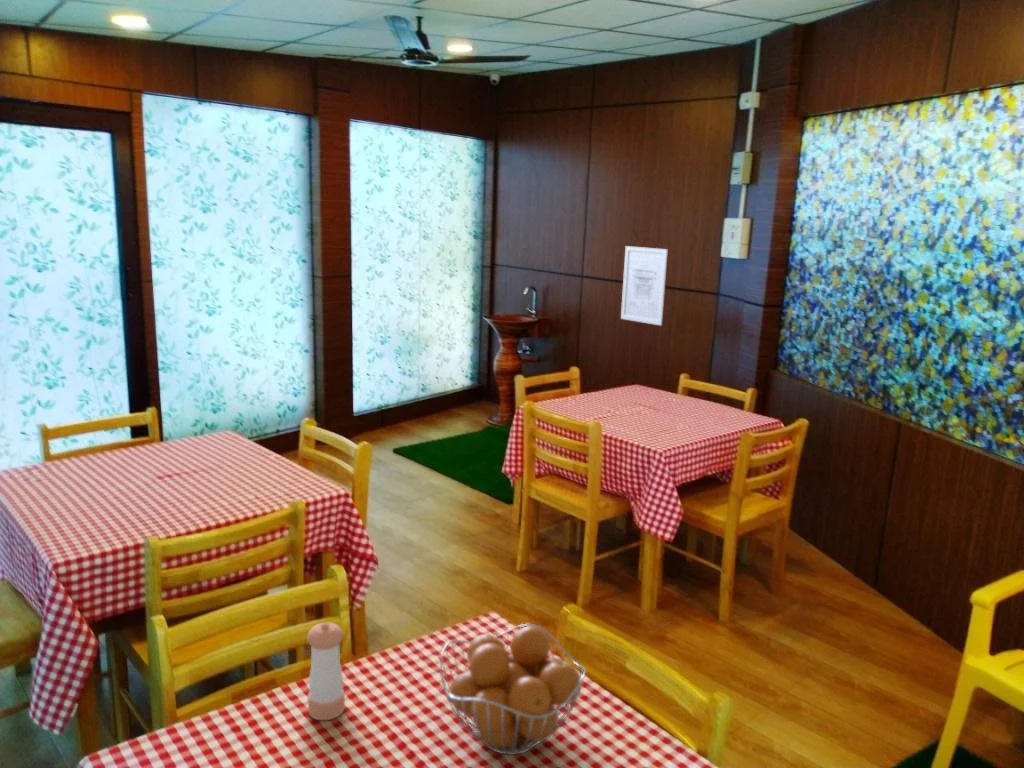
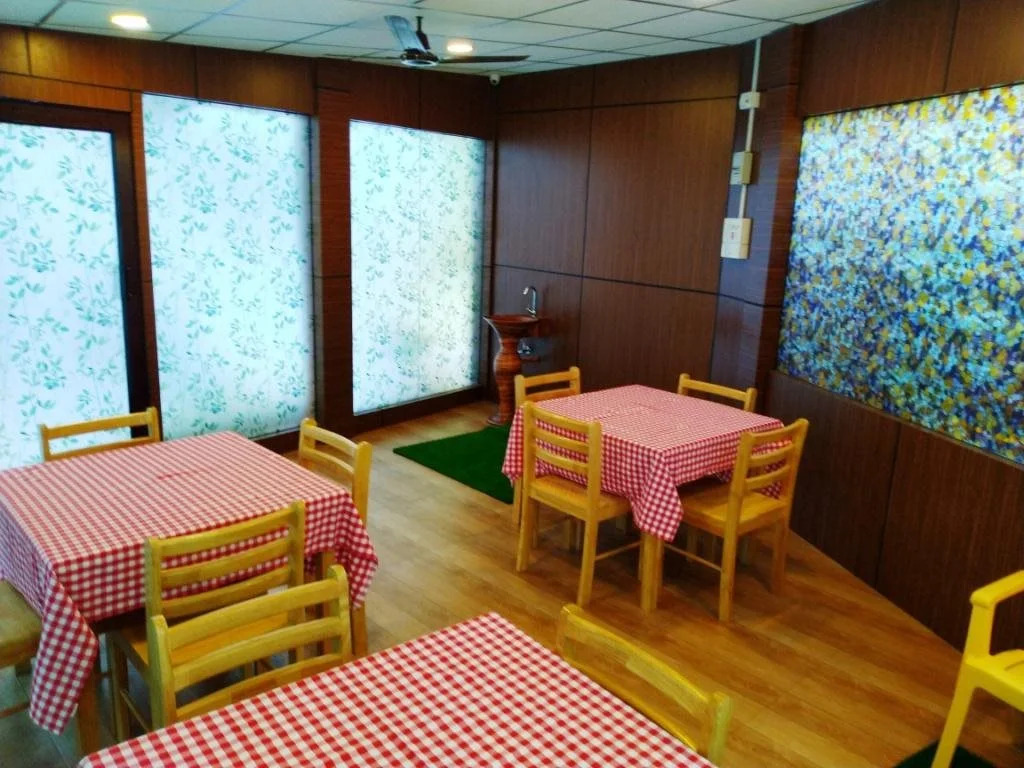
- fruit basket [439,623,587,756]
- wall art [620,245,669,326]
- pepper shaker [306,622,346,721]
